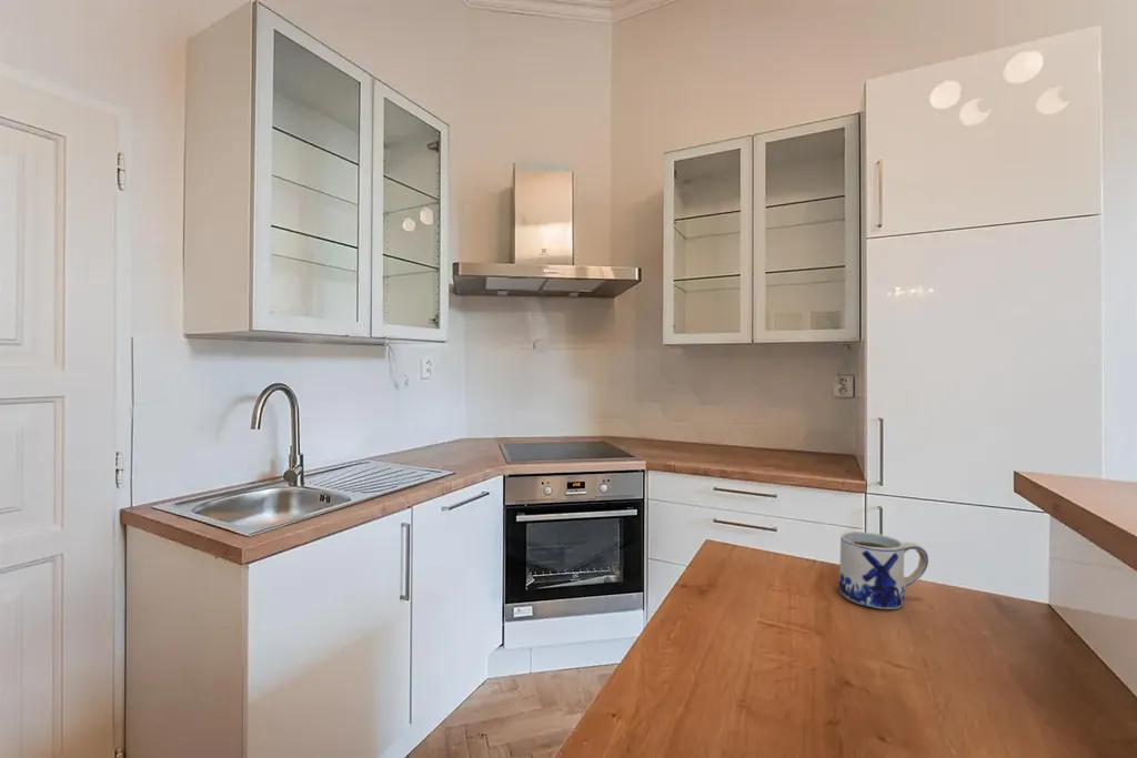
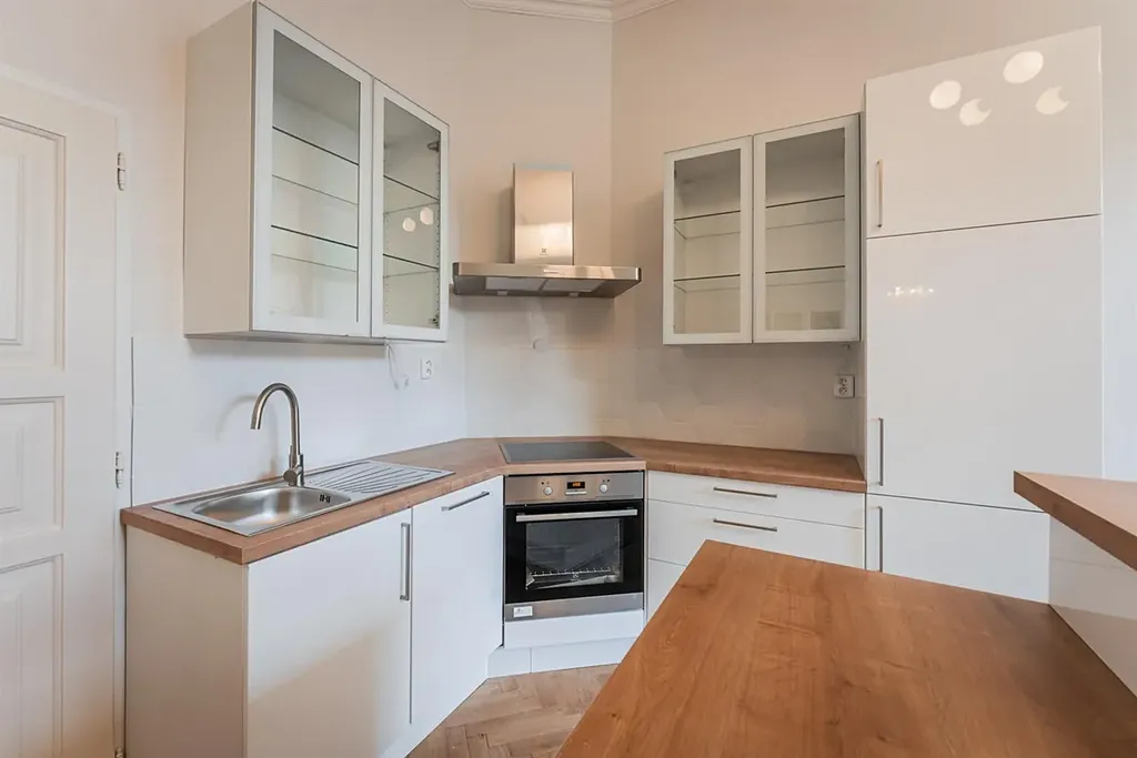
- mug [838,530,929,610]
